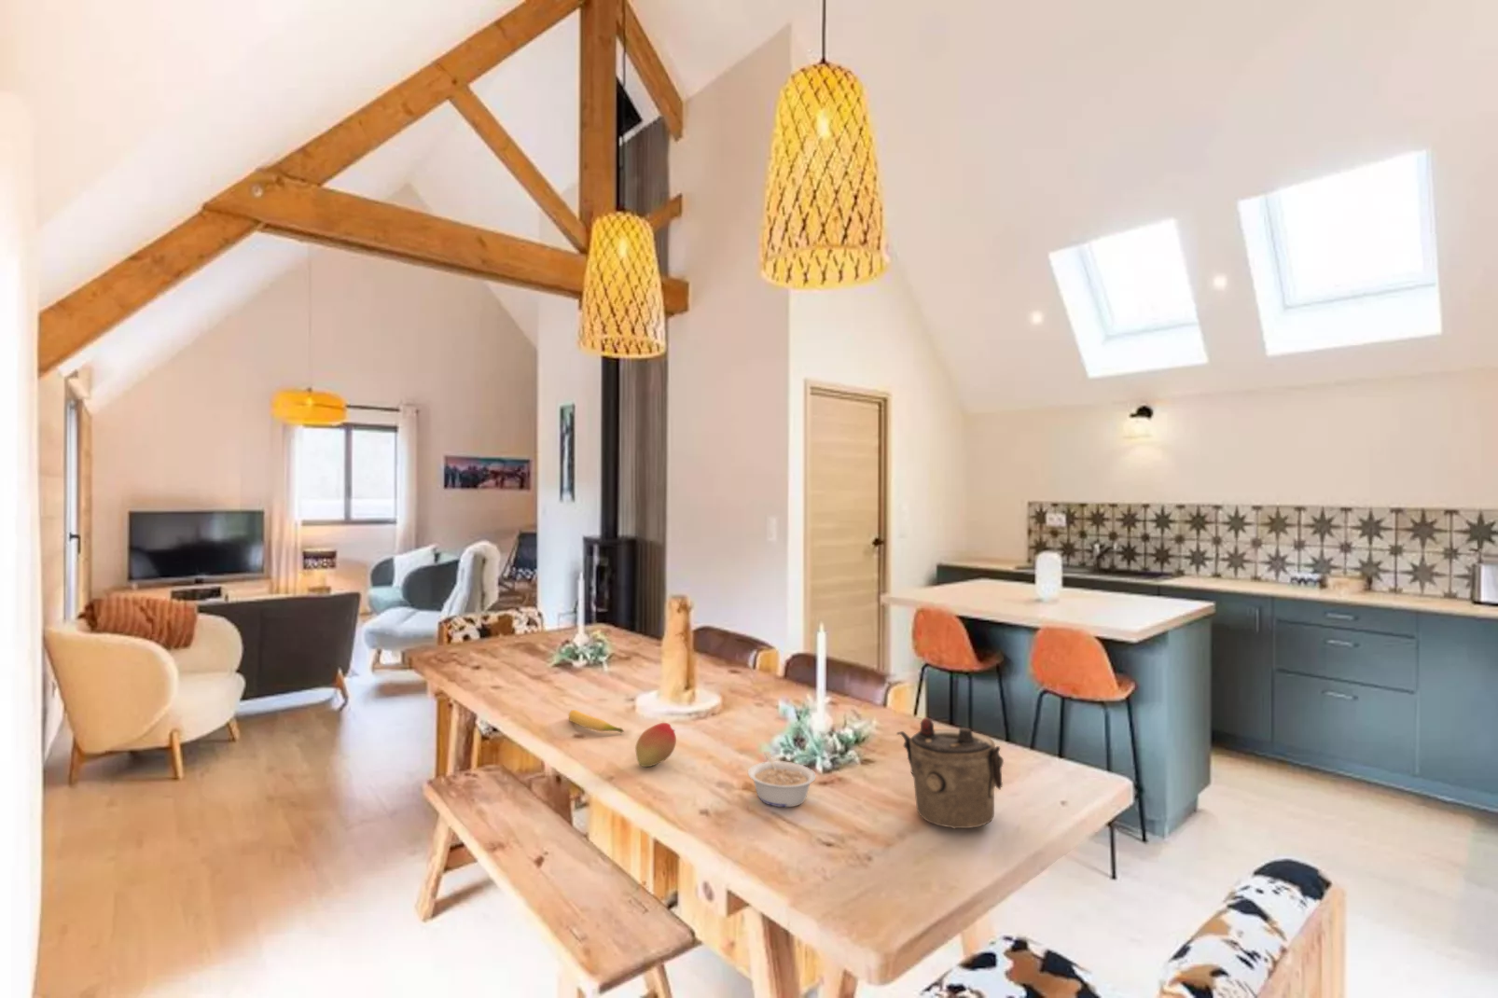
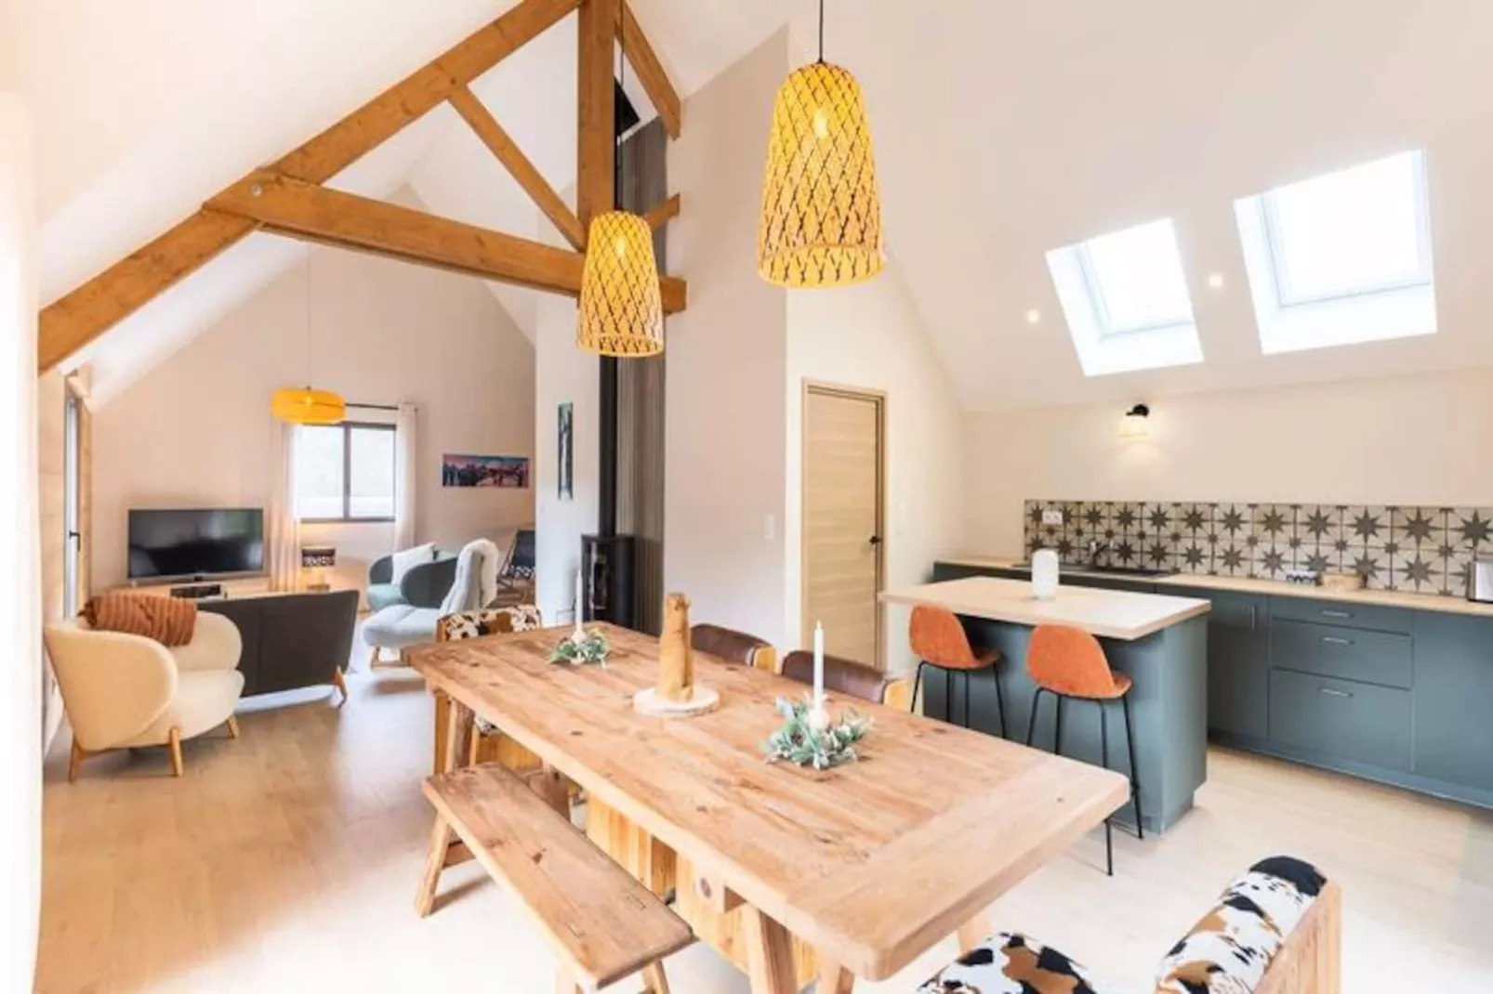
- fruit [634,722,677,767]
- legume [747,751,817,808]
- teapot [895,716,1005,836]
- banana [568,708,625,733]
